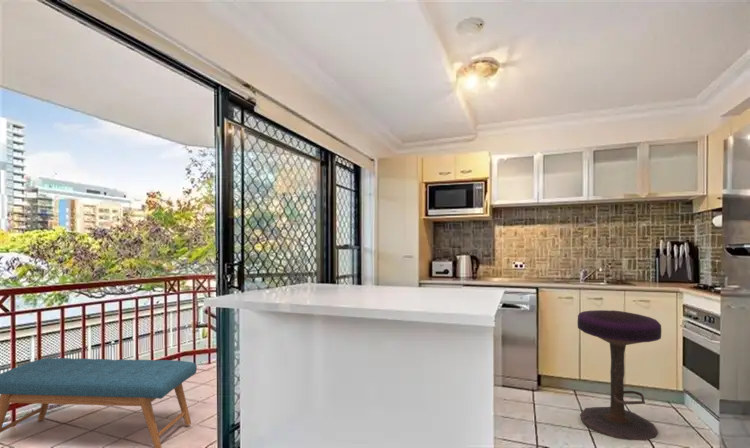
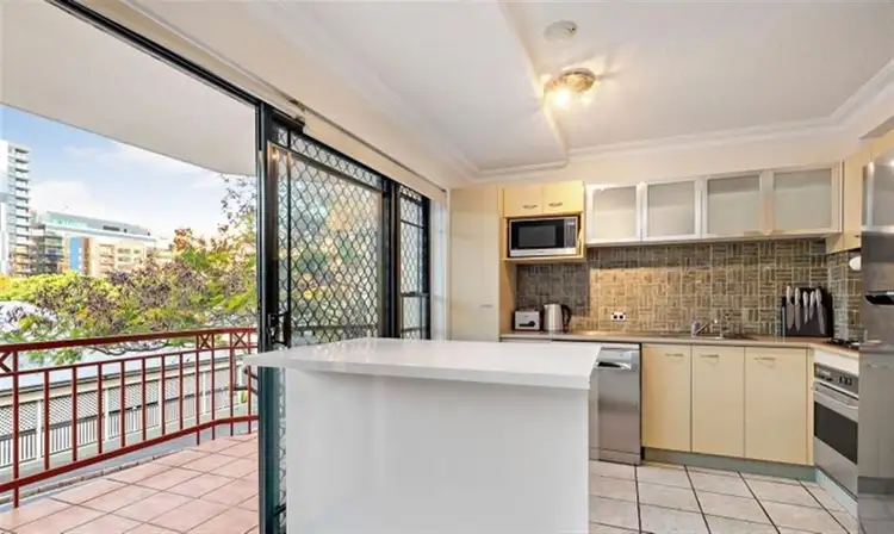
- stool [576,309,662,441]
- bench [0,357,198,448]
